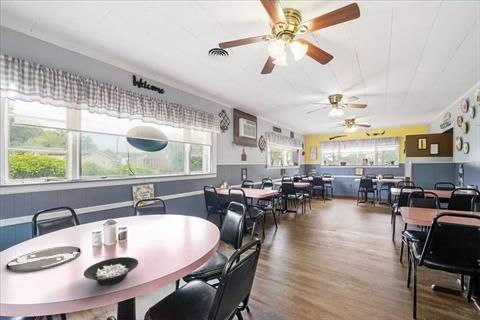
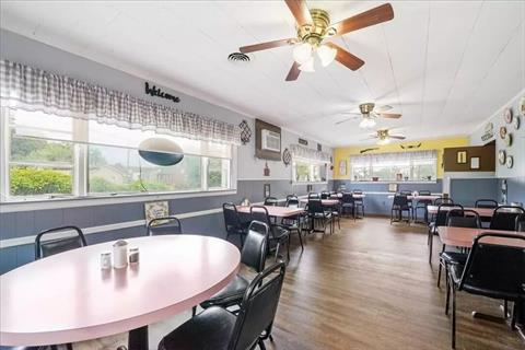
- cereal bowl [83,256,139,287]
- plate [5,245,82,273]
